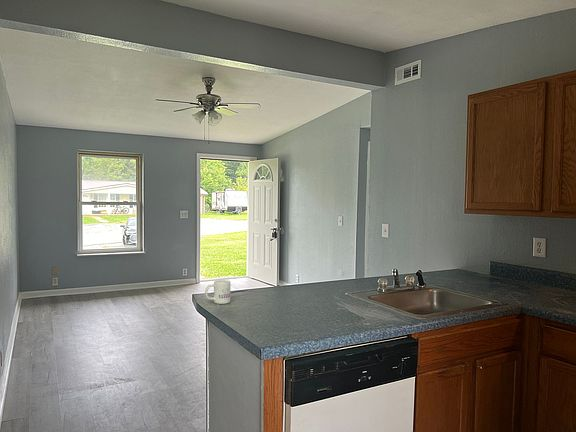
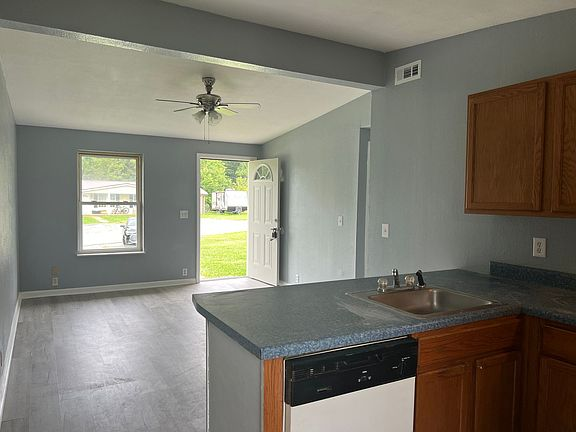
- mug [204,279,231,305]
